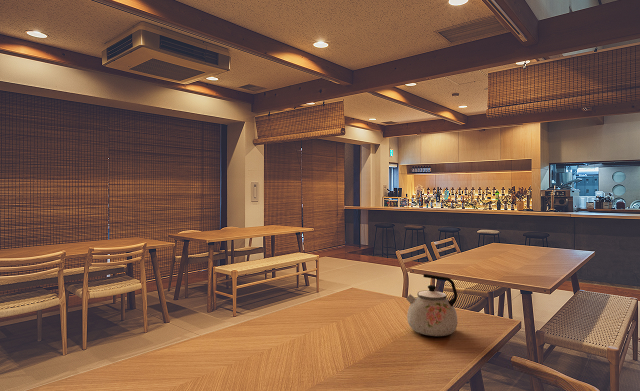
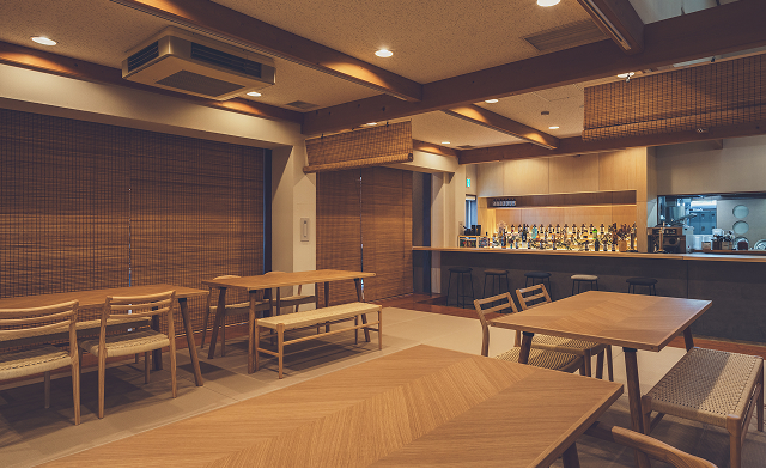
- kettle [405,273,458,337]
